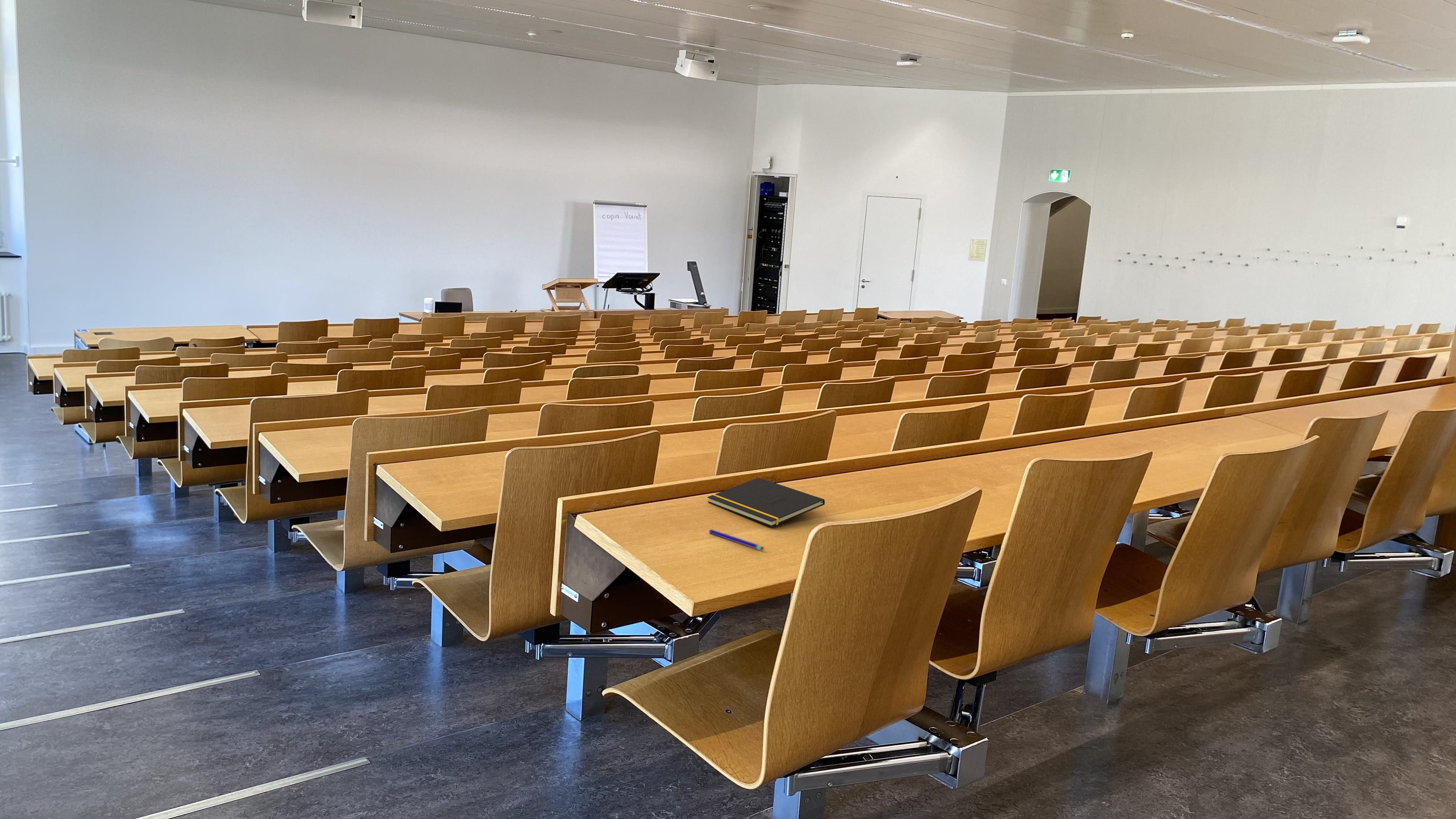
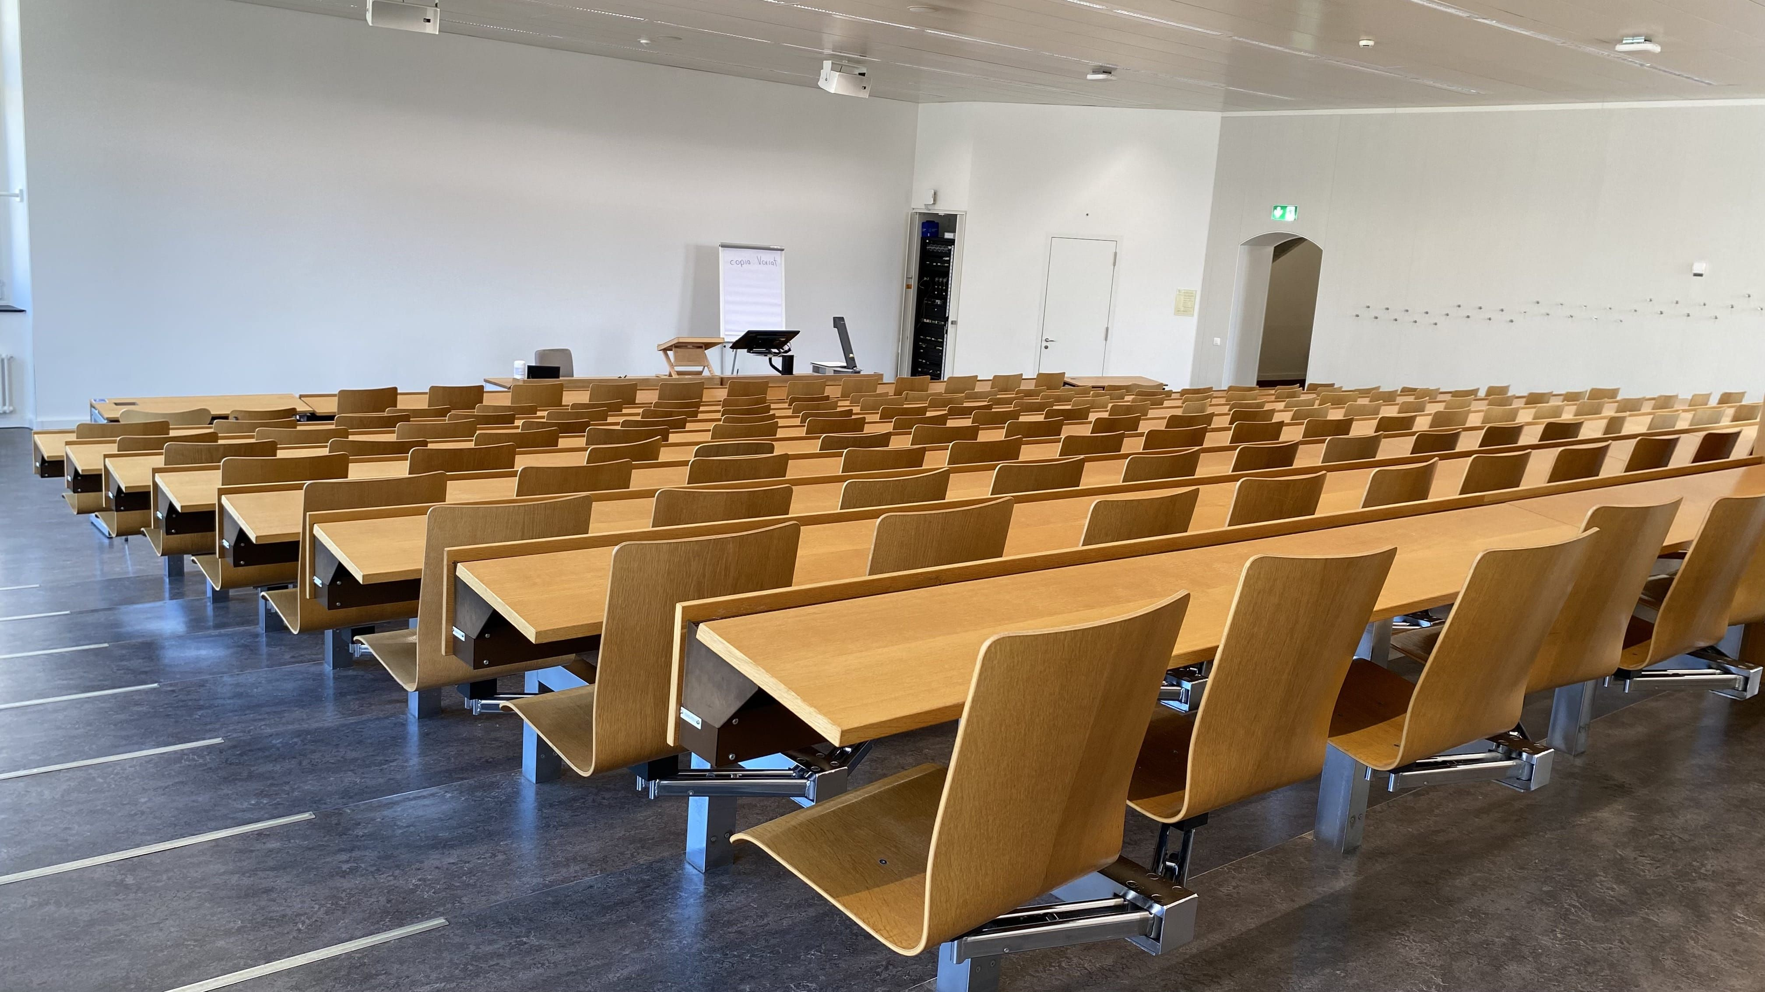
- pen [709,529,764,551]
- notepad [707,477,825,527]
